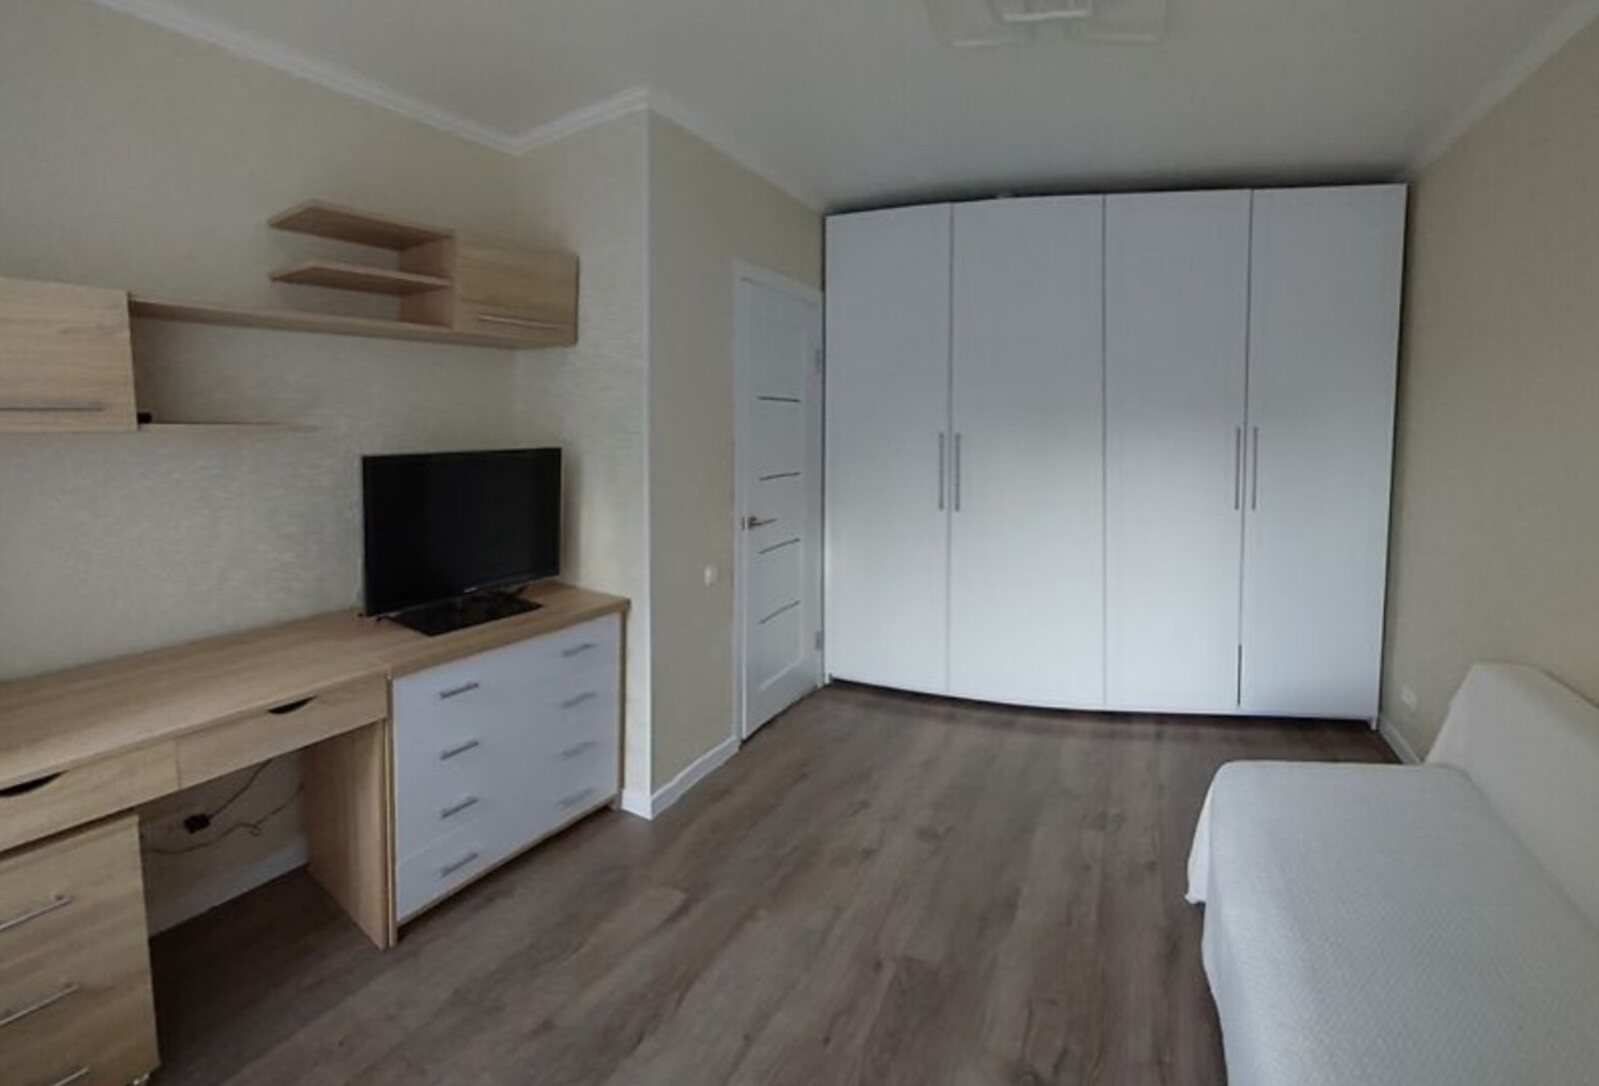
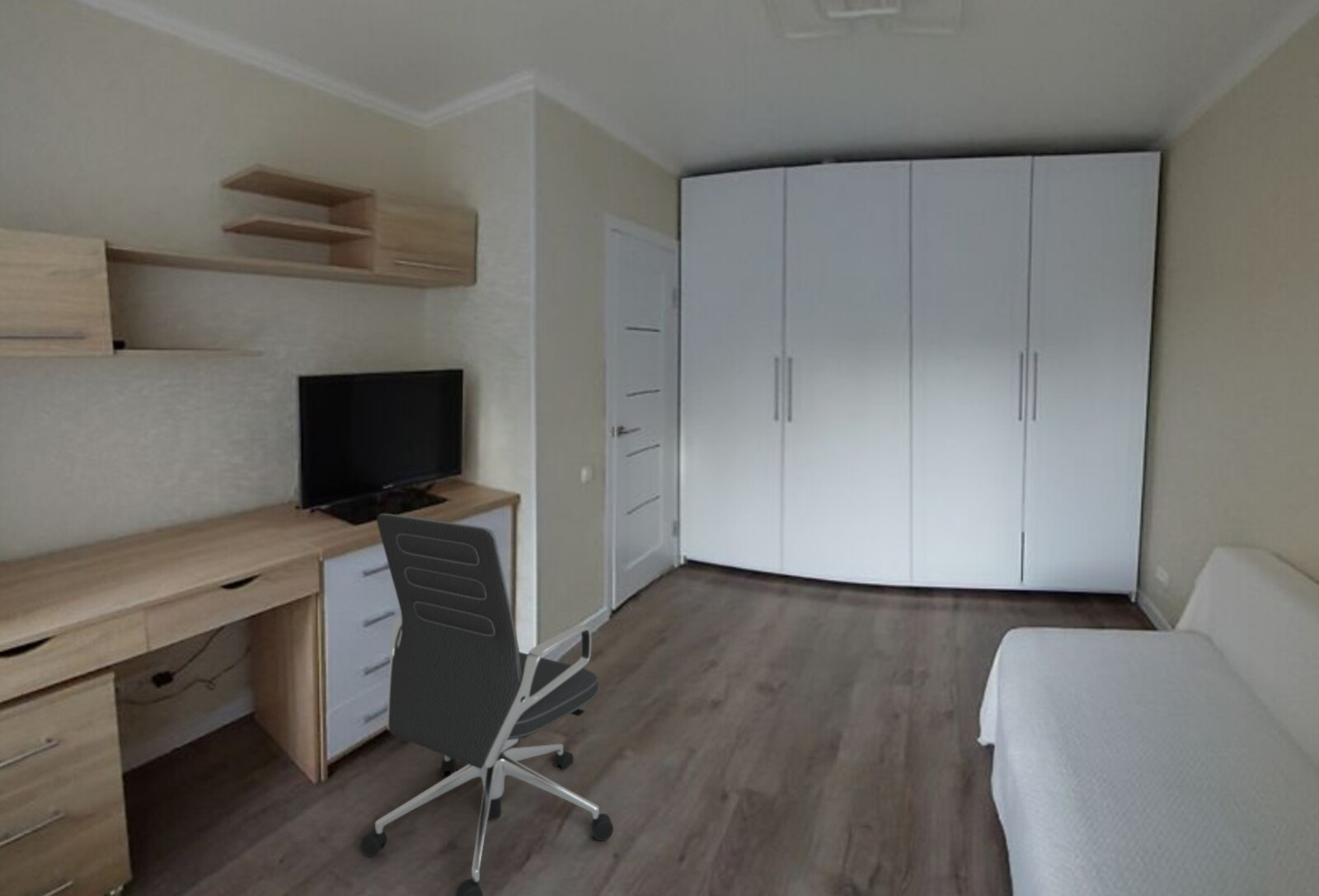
+ office chair [359,513,614,896]
